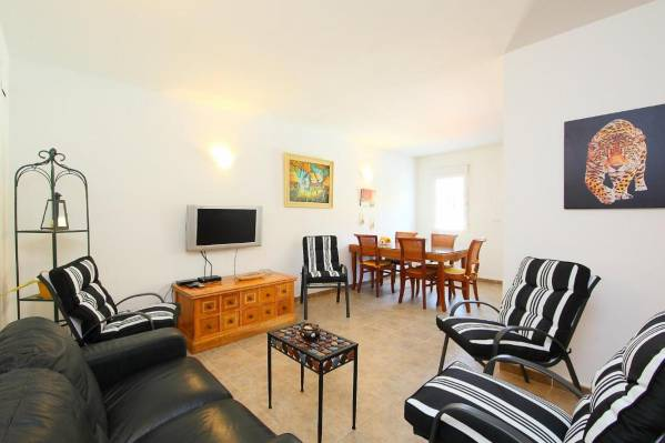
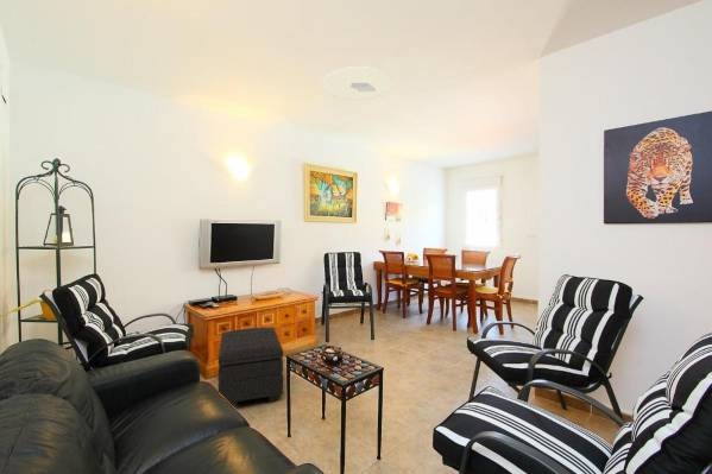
+ ceiling light [322,65,395,101]
+ footstool [218,327,284,406]
